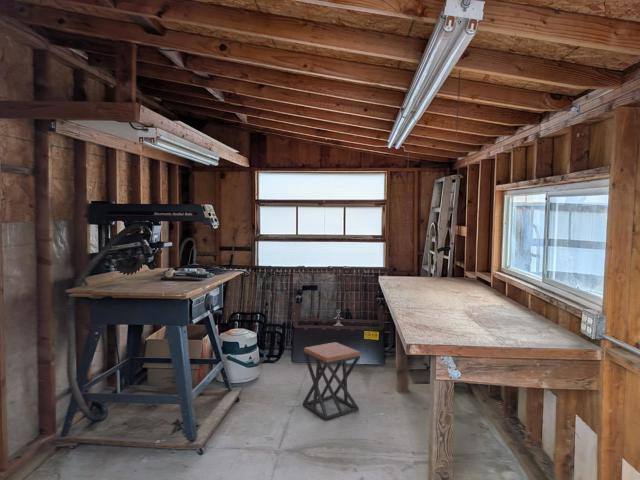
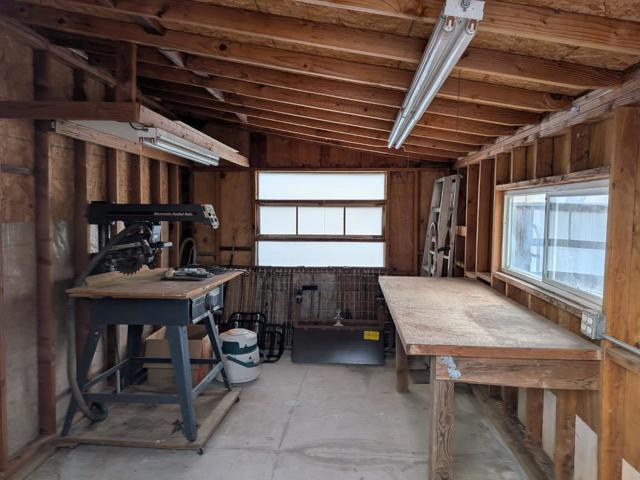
- stool [302,341,361,421]
